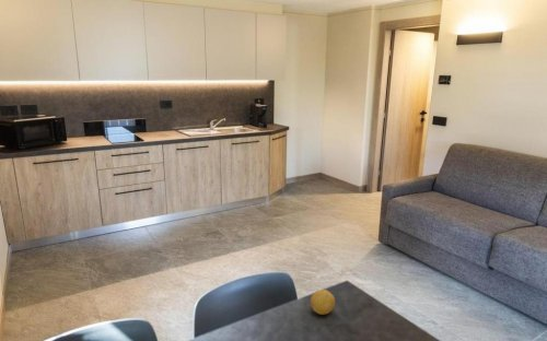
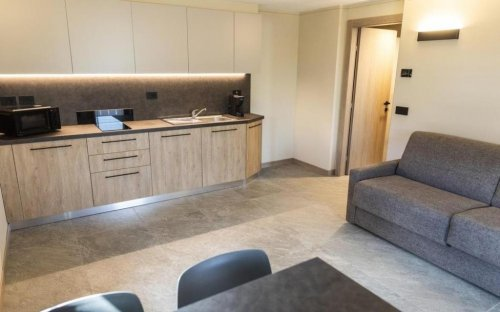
- fruit [310,289,336,316]
